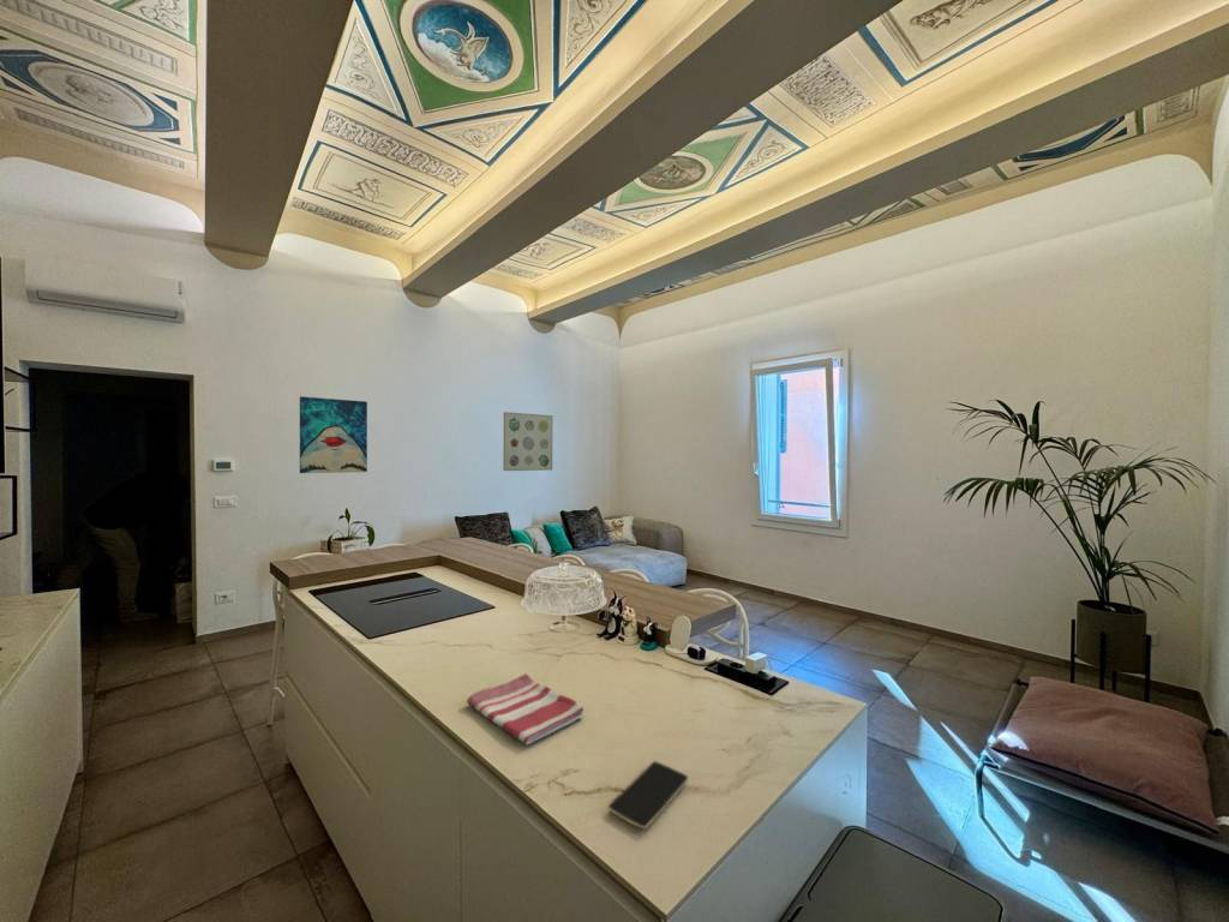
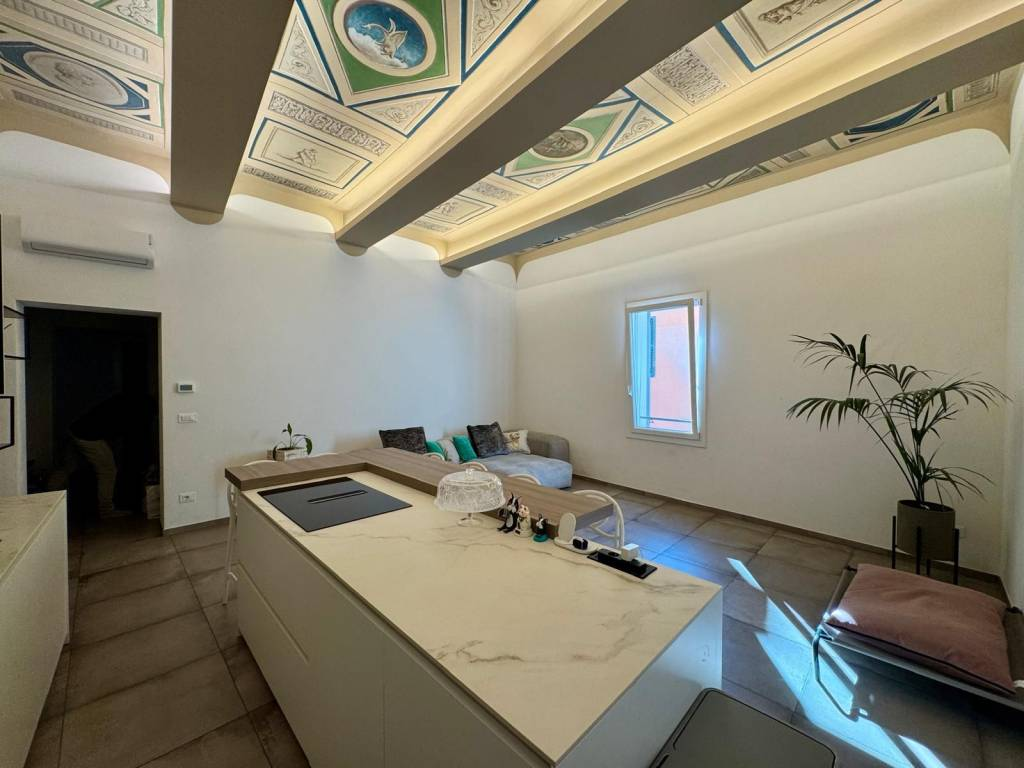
- wall art [299,395,368,474]
- smartphone [607,760,689,830]
- wall art [502,411,553,472]
- dish towel [466,672,584,746]
